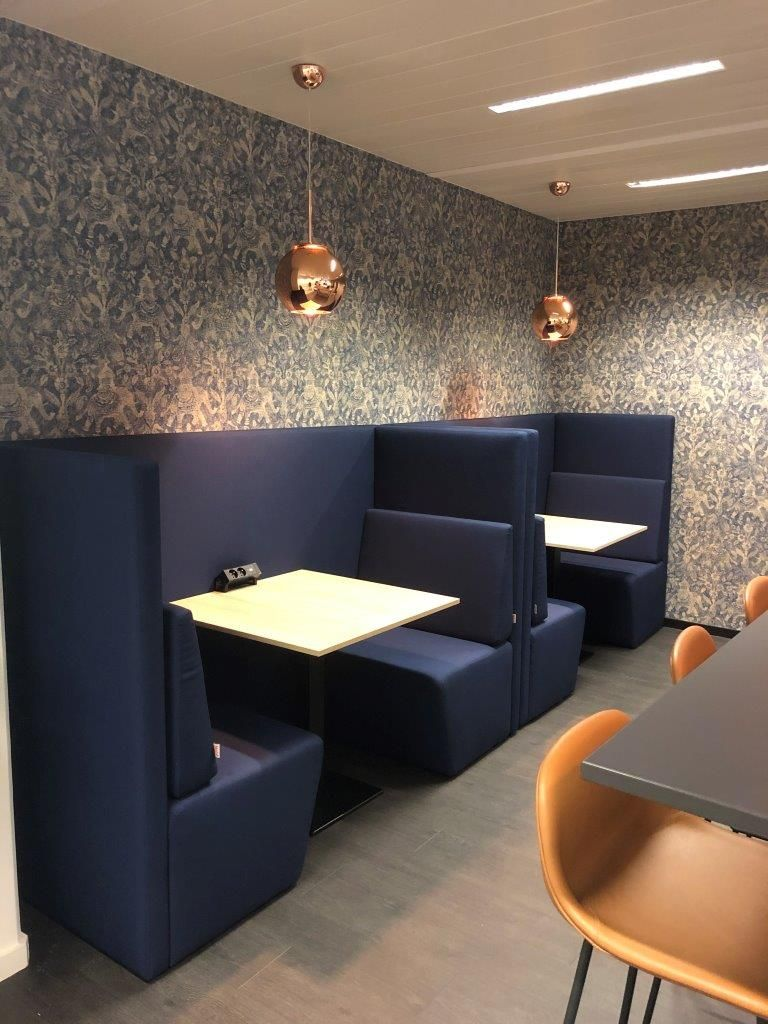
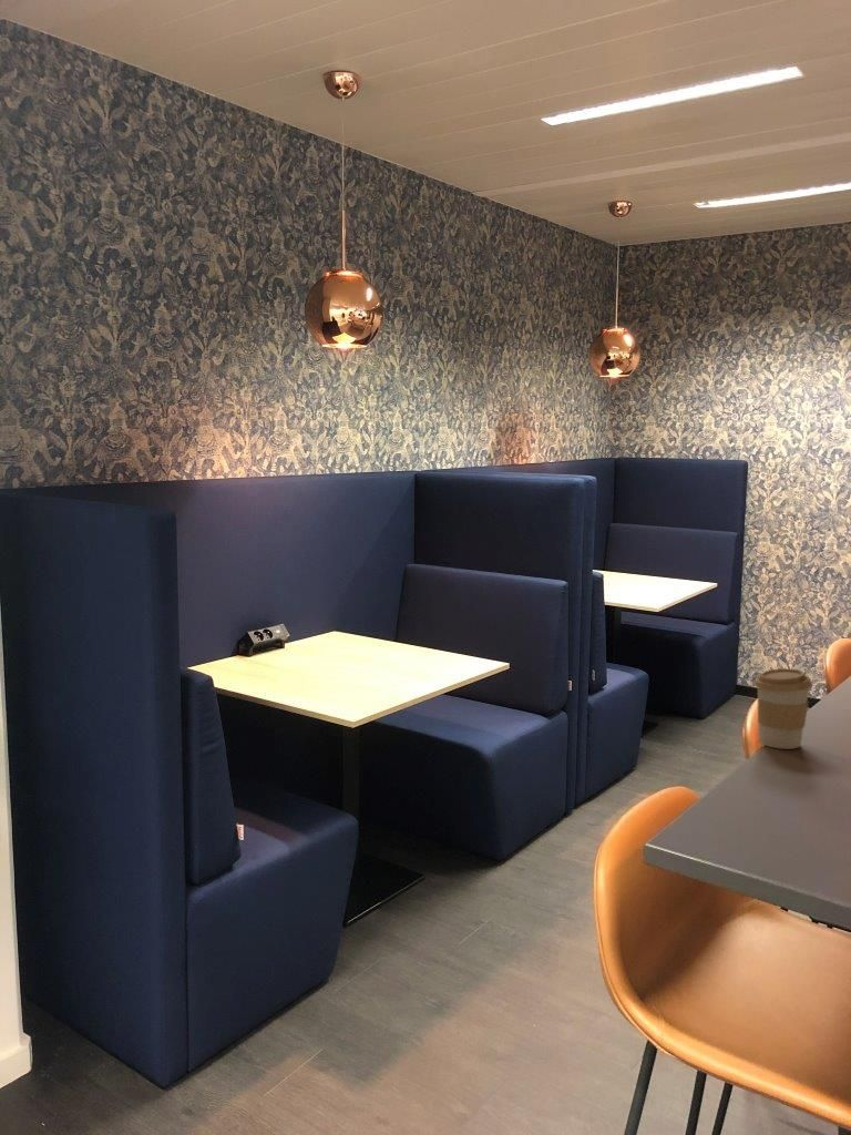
+ coffee cup [753,667,812,750]
